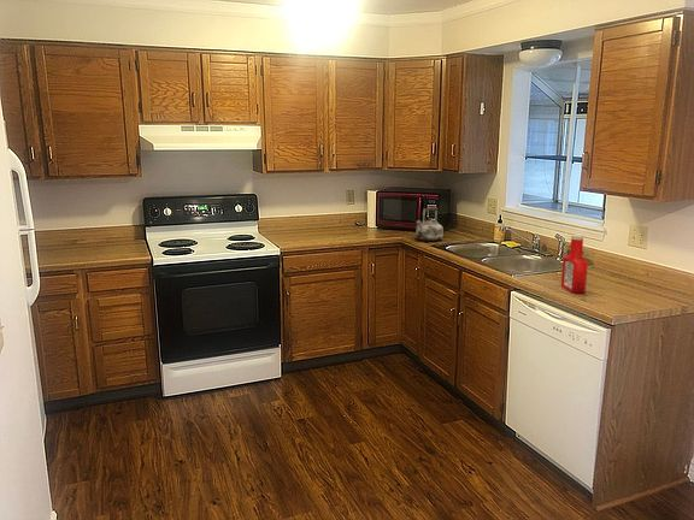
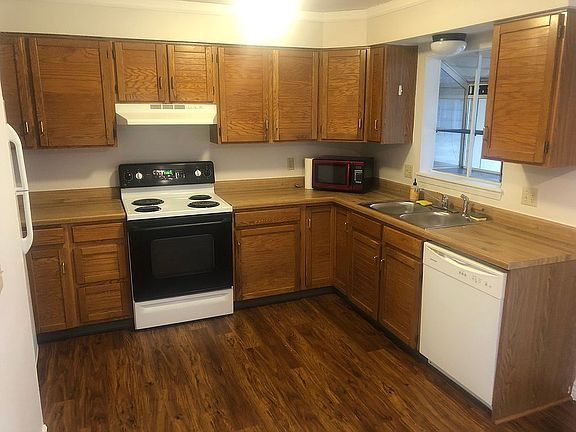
- soap bottle [560,234,589,294]
- kettle [414,206,445,242]
